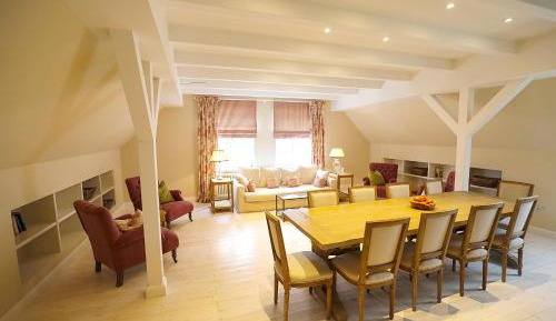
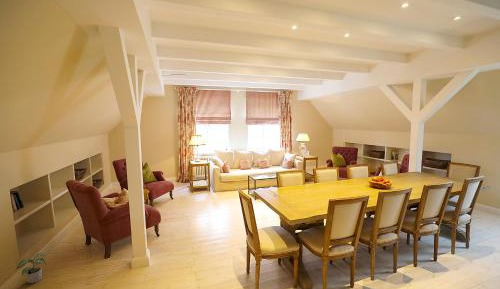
+ potted plant [15,252,47,284]
